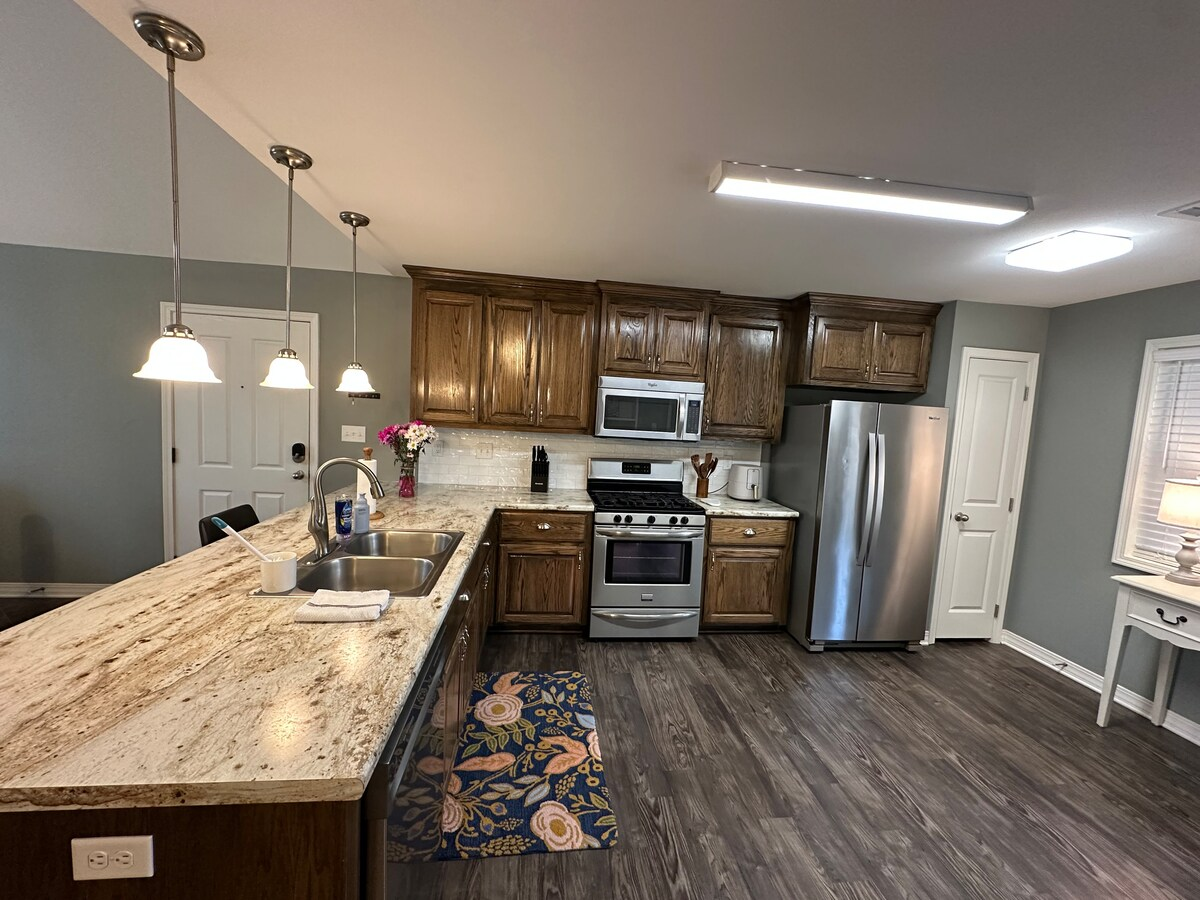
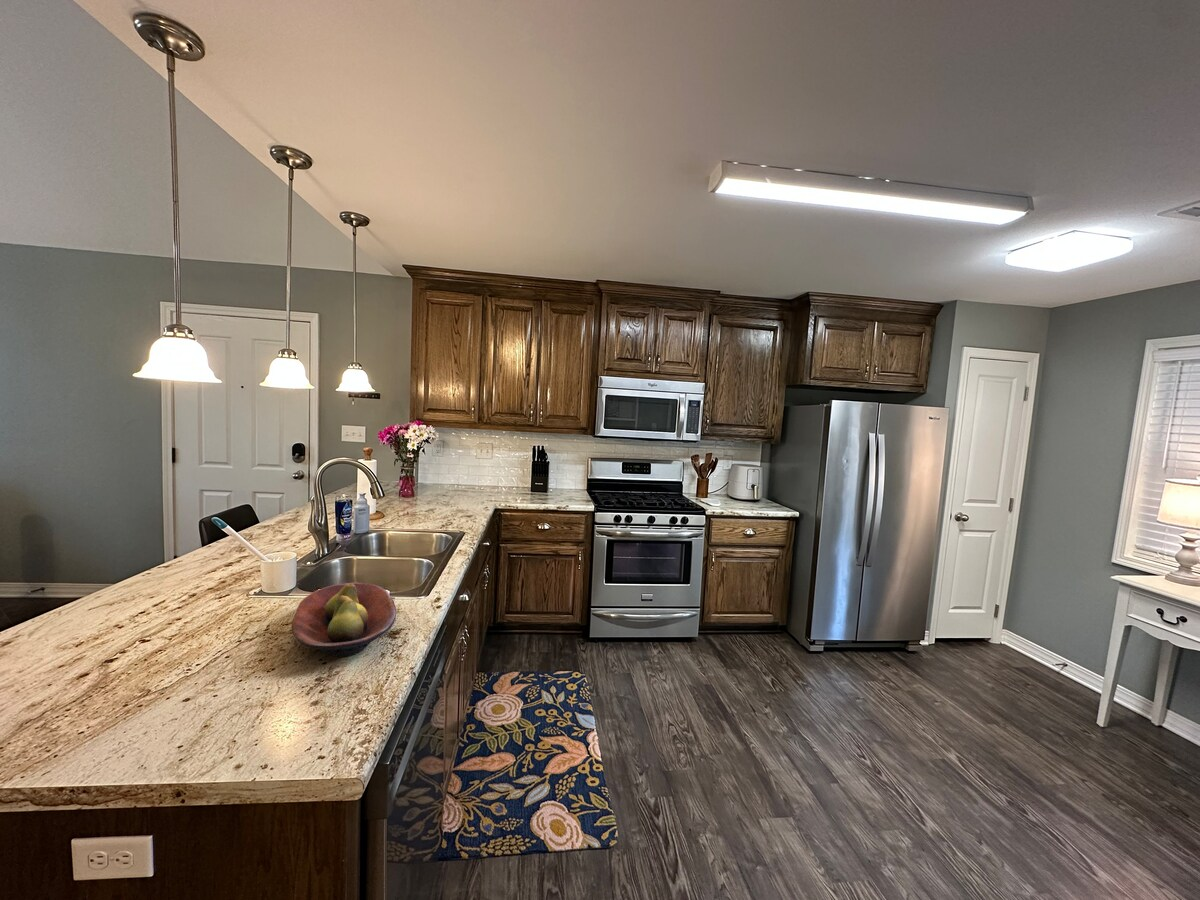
+ fruit bowl [291,582,397,658]
